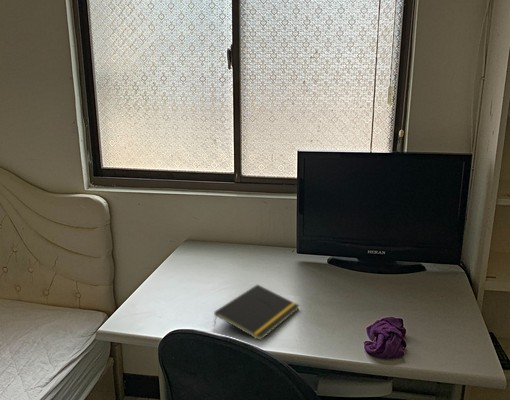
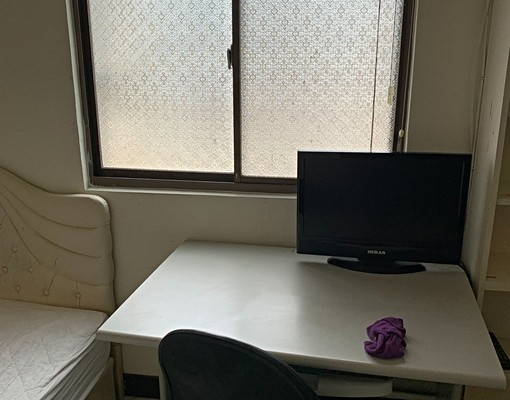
- notepad [213,283,301,342]
